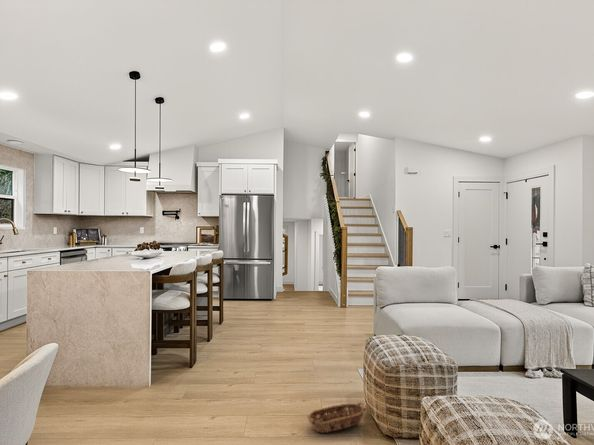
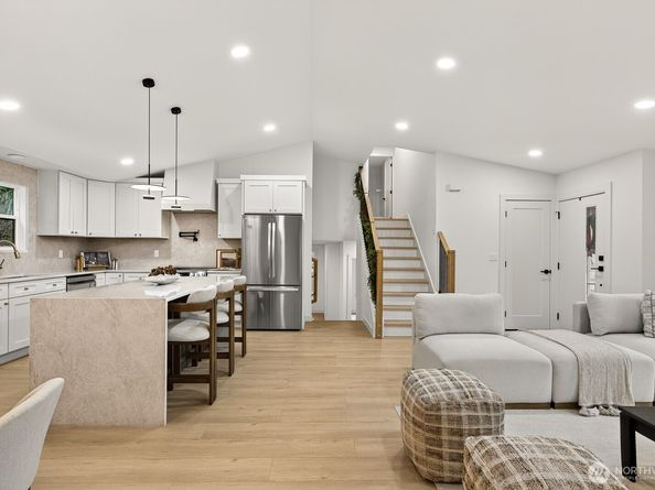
- basket [306,401,367,434]
